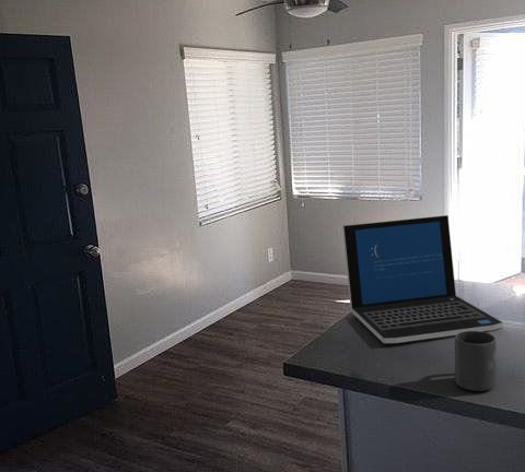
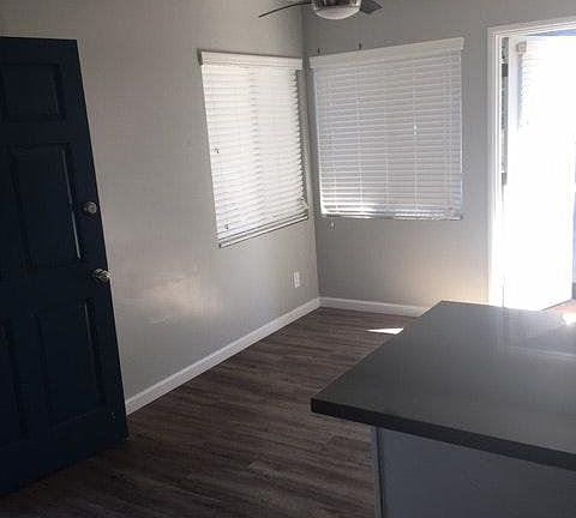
- mug [454,331,498,392]
- laptop [341,214,504,344]
